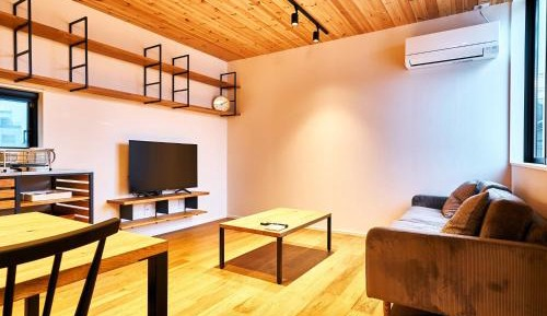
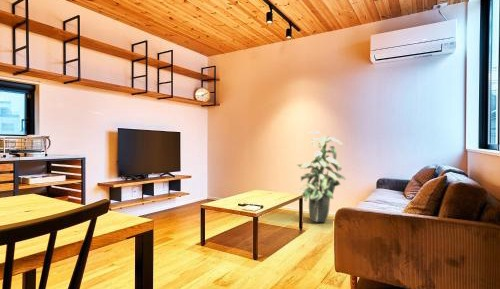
+ indoor plant [296,130,346,223]
